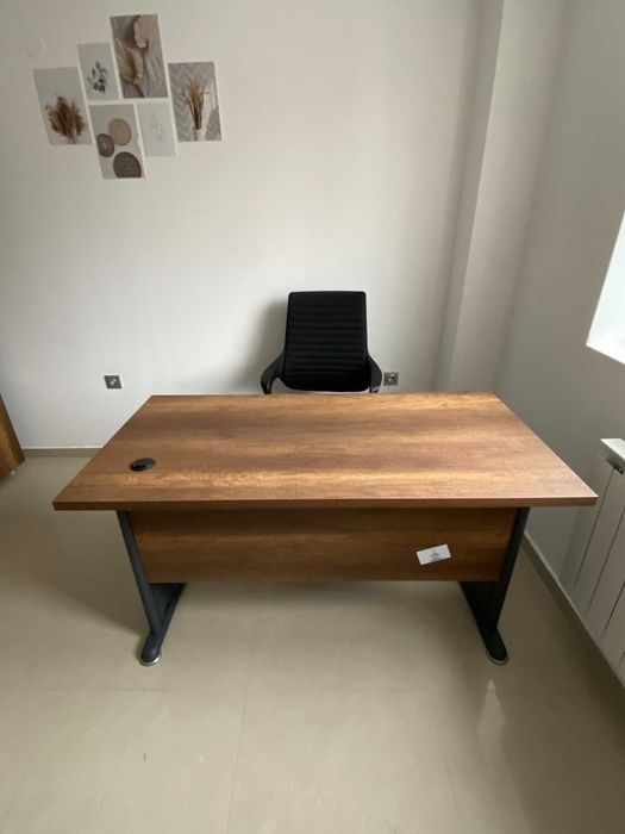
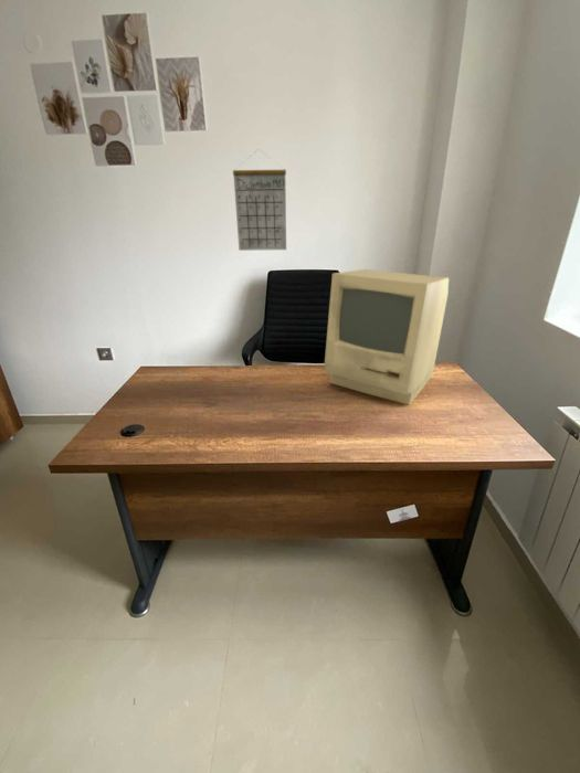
+ calendar [232,148,287,252]
+ computer monitor [324,268,450,405]
